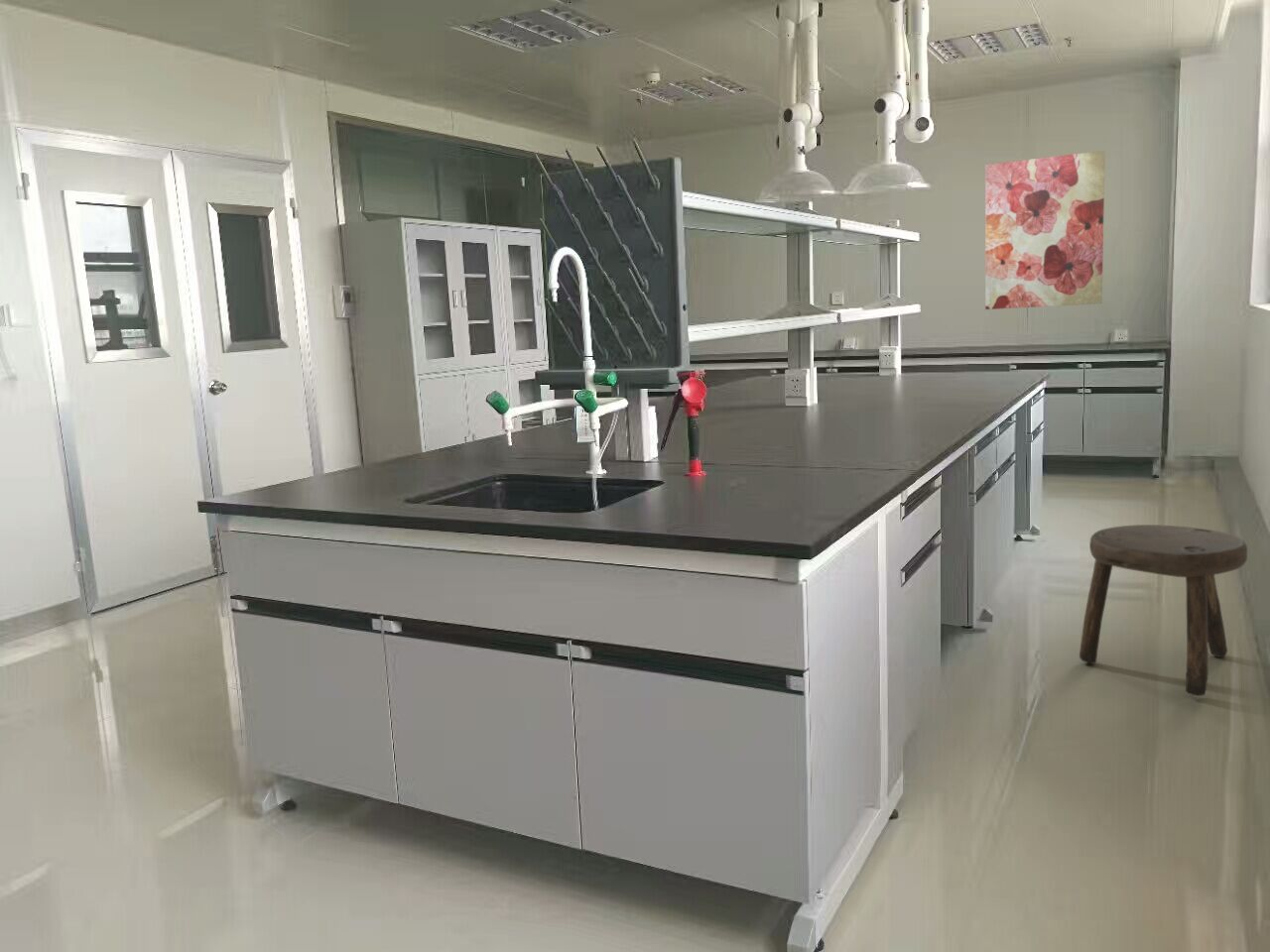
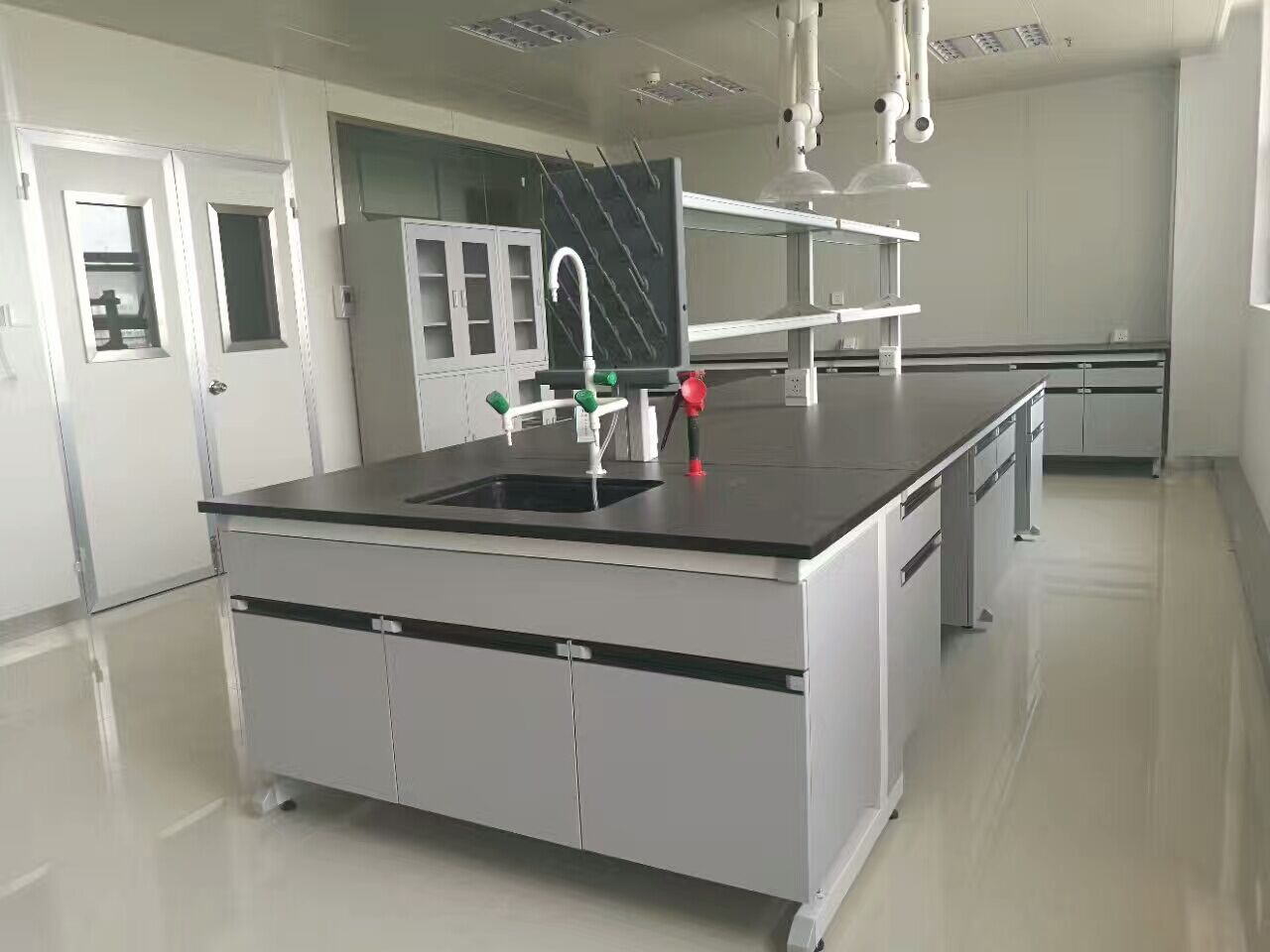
- stool [1079,524,1248,697]
- wall art [984,150,1106,310]
